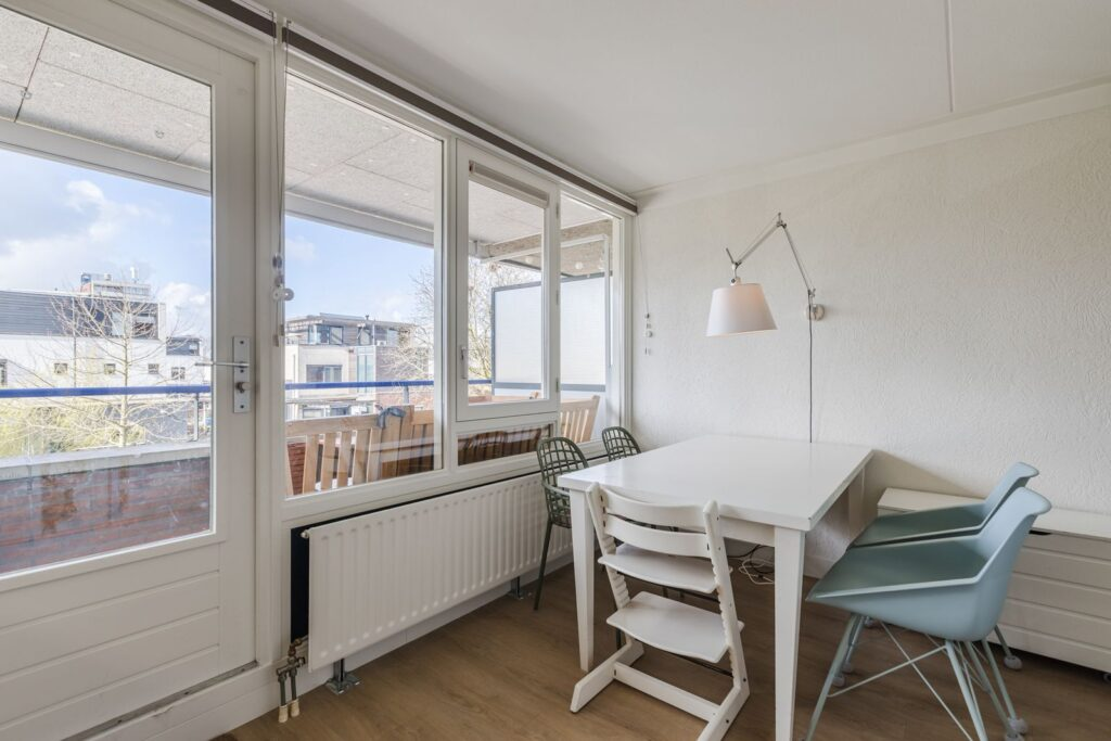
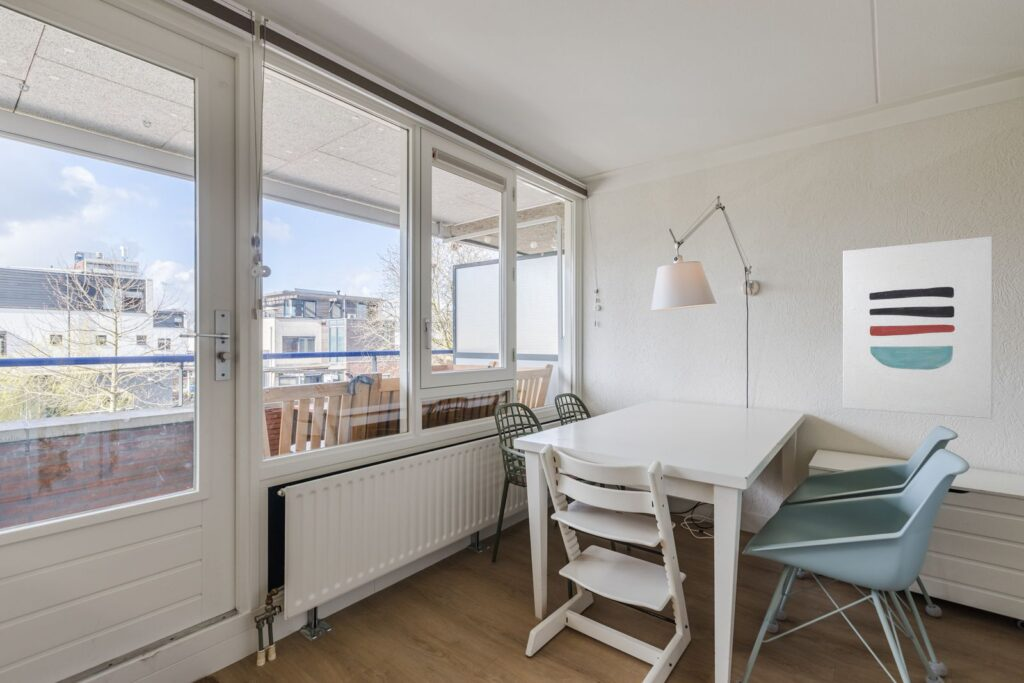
+ wall art [842,235,993,420]
